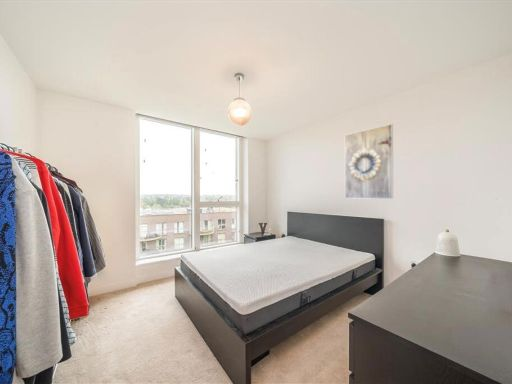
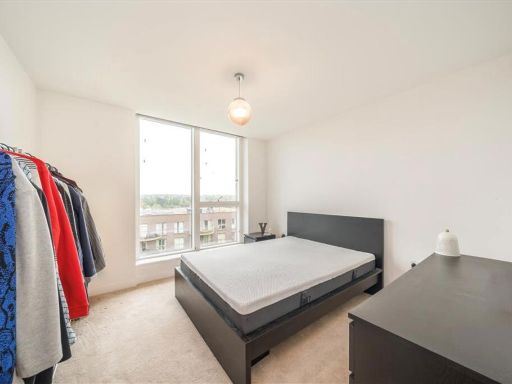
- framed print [344,123,394,200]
